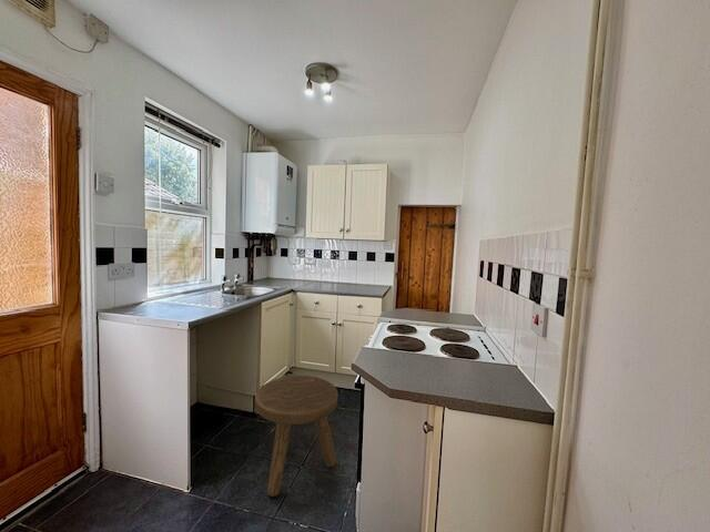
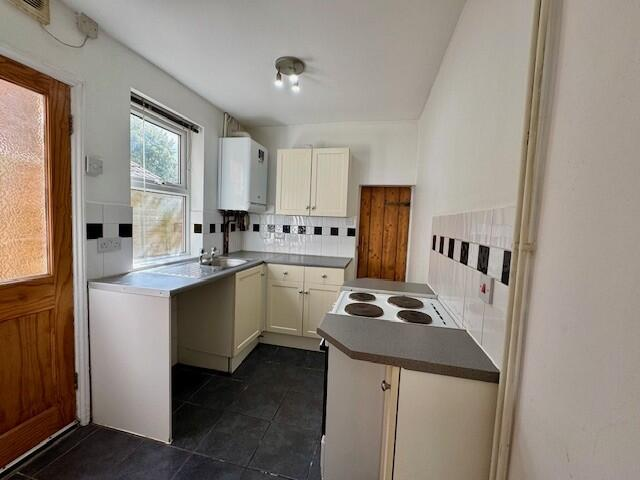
- stool [254,375,339,498]
